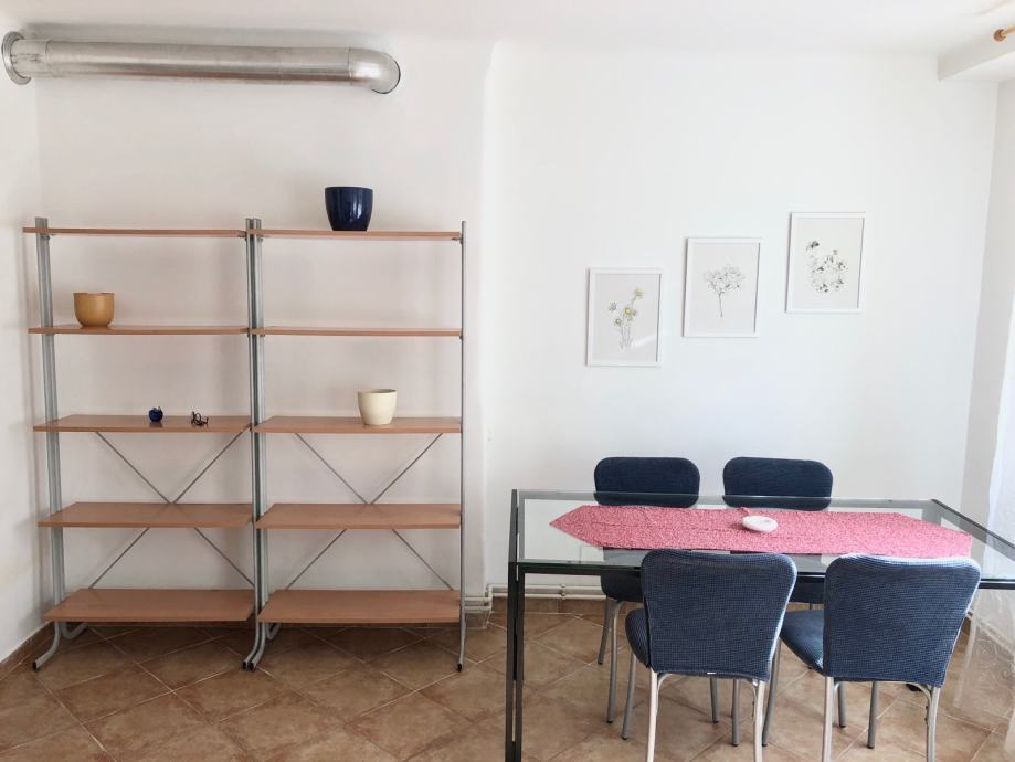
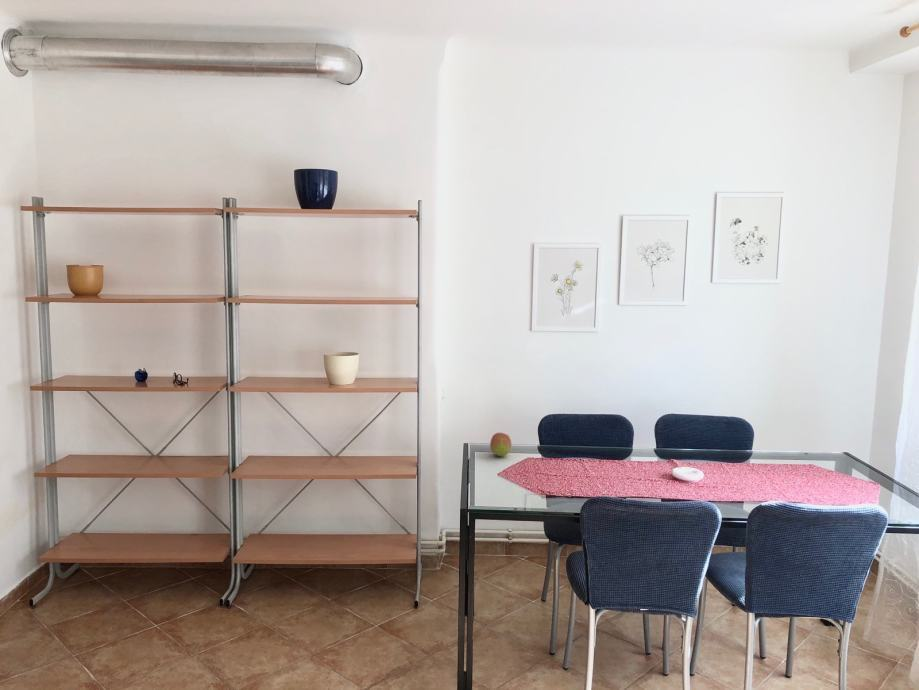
+ fruit [489,432,512,457]
